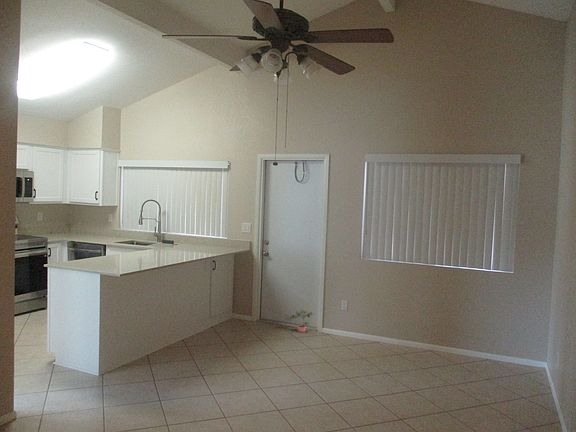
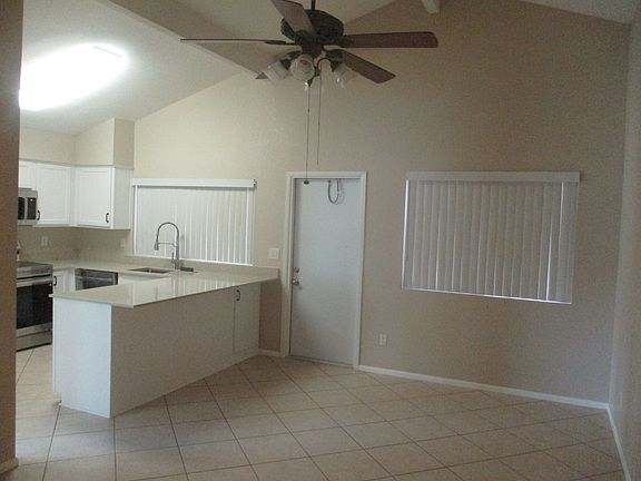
- potted plant [283,309,314,333]
